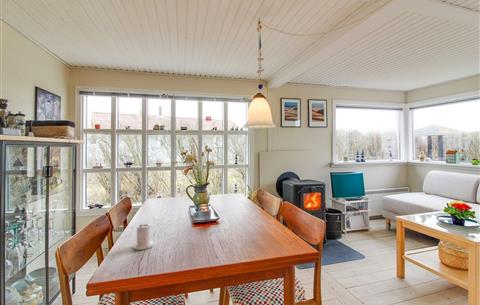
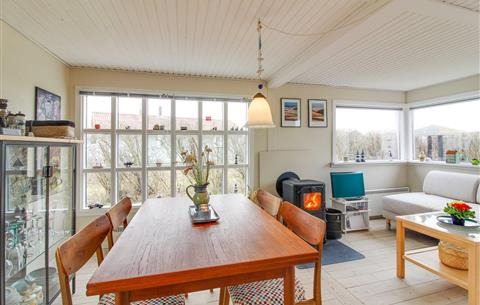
- candle [132,223,154,251]
